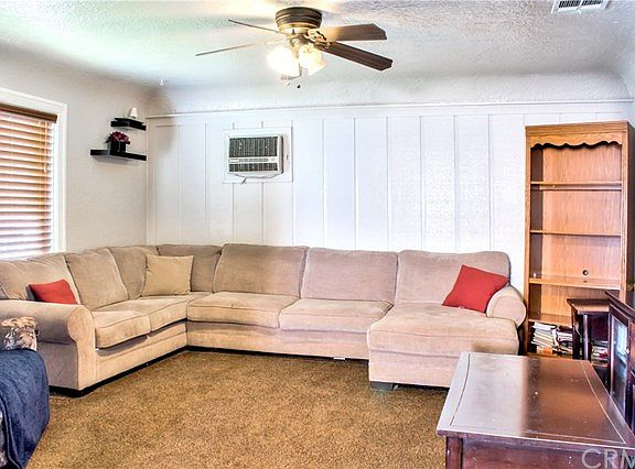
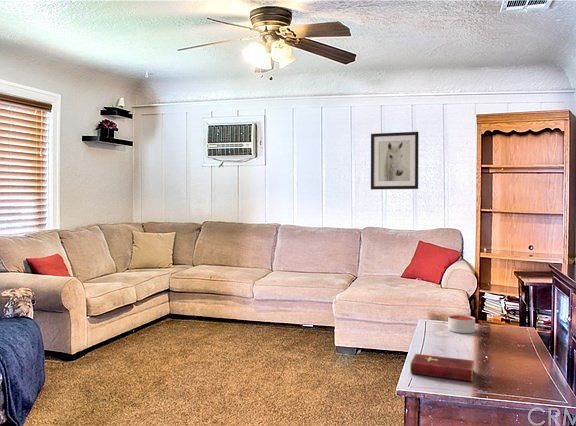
+ hardcover book [409,353,475,383]
+ candle [447,314,476,334]
+ wall art [370,131,420,191]
